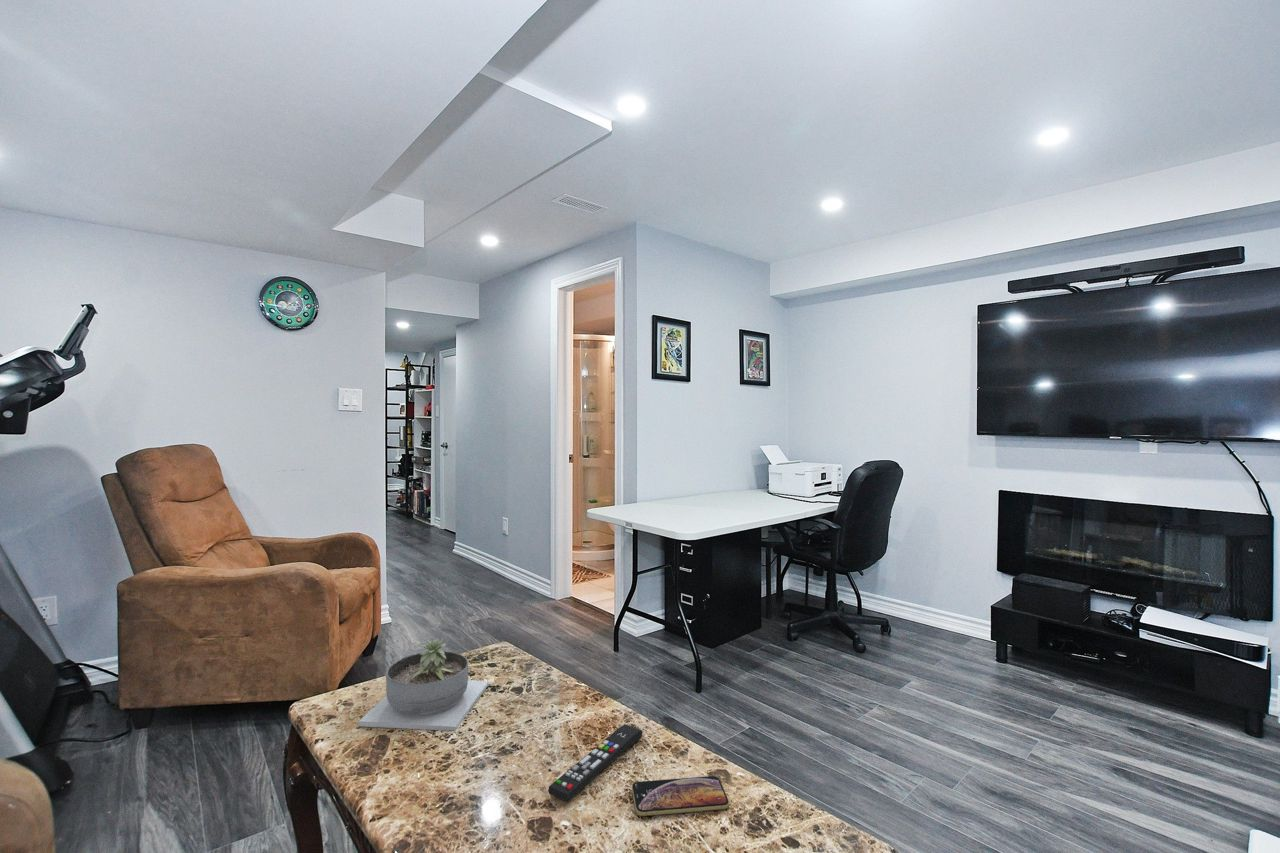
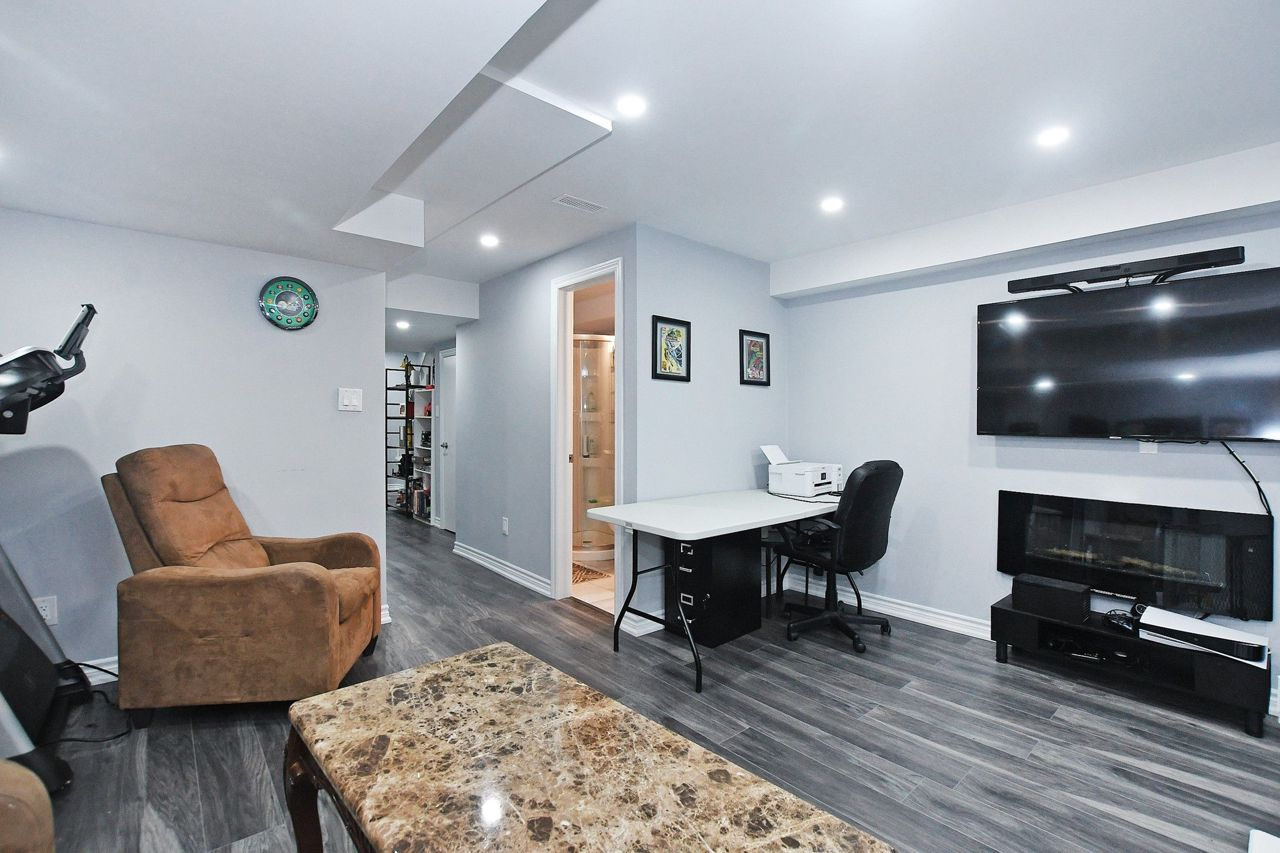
- succulent planter [358,637,490,731]
- remote control [547,723,644,803]
- smartphone [631,775,730,817]
